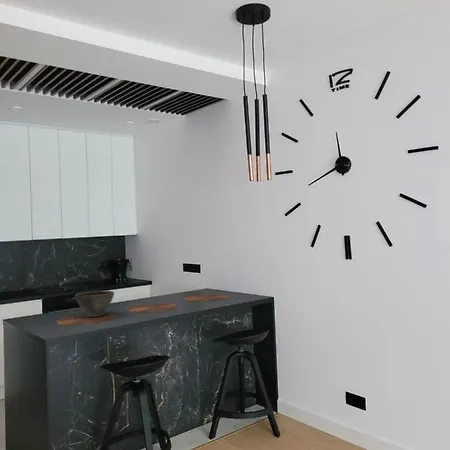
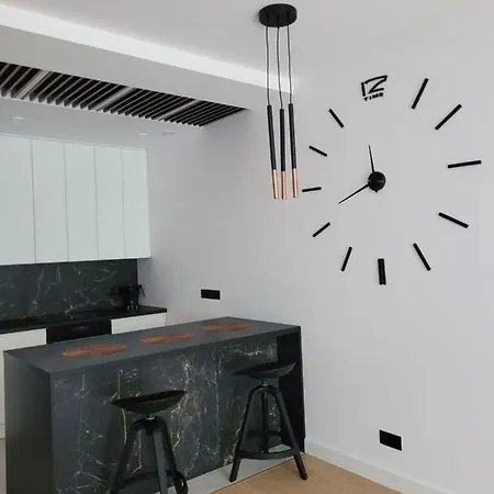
- bowl [74,290,115,318]
